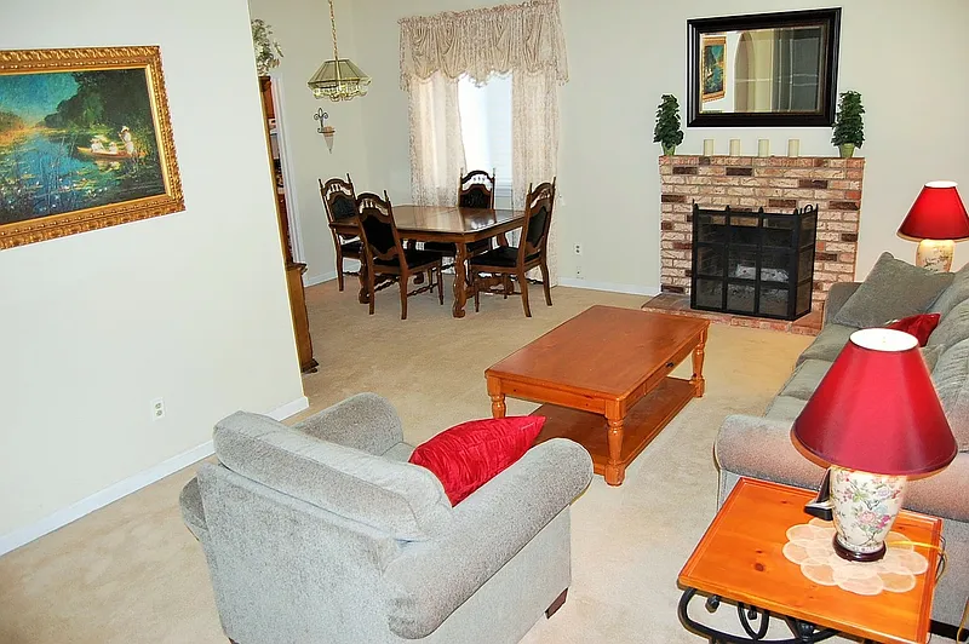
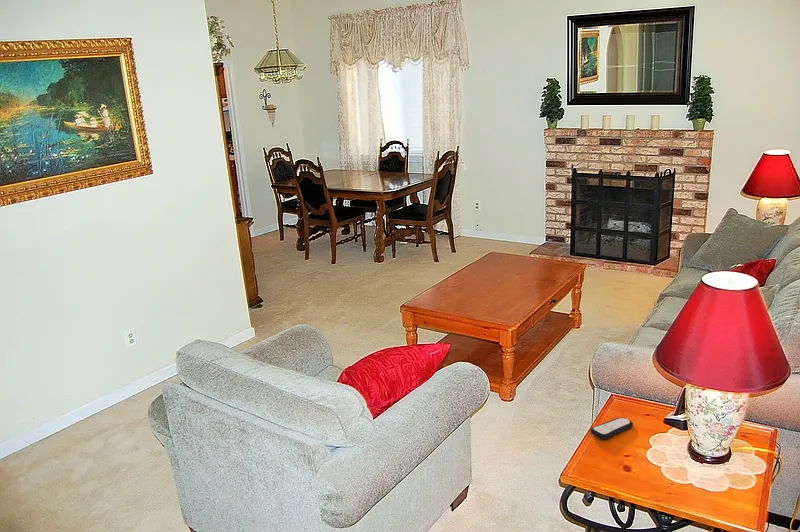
+ remote control [590,417,634,440]
